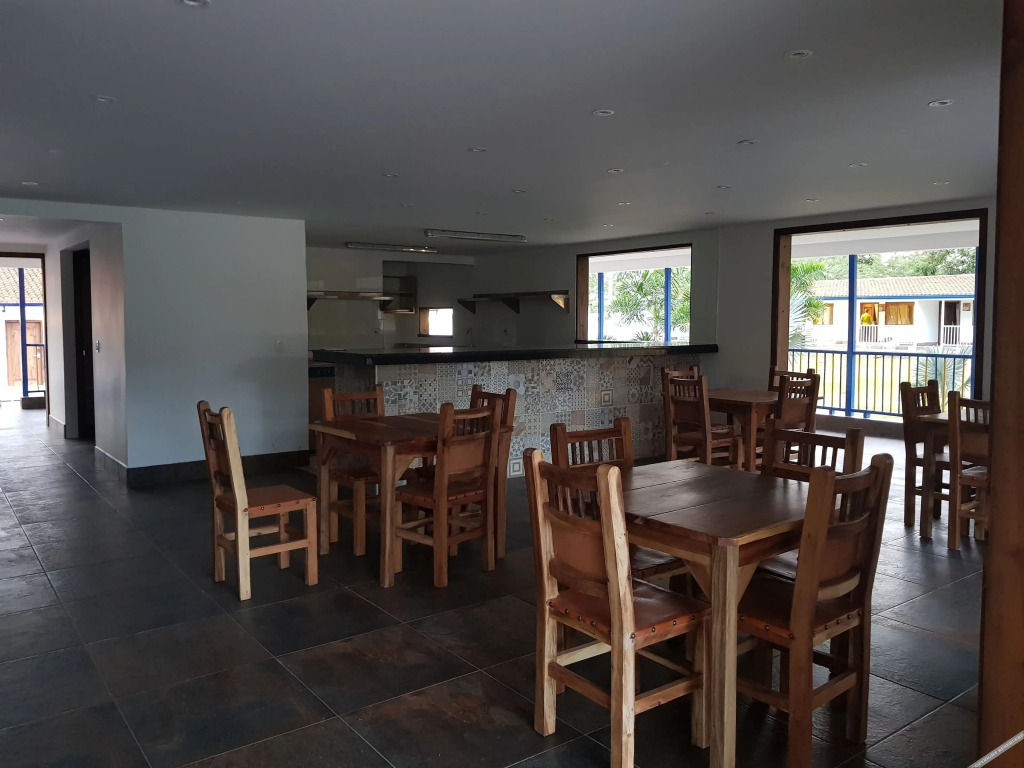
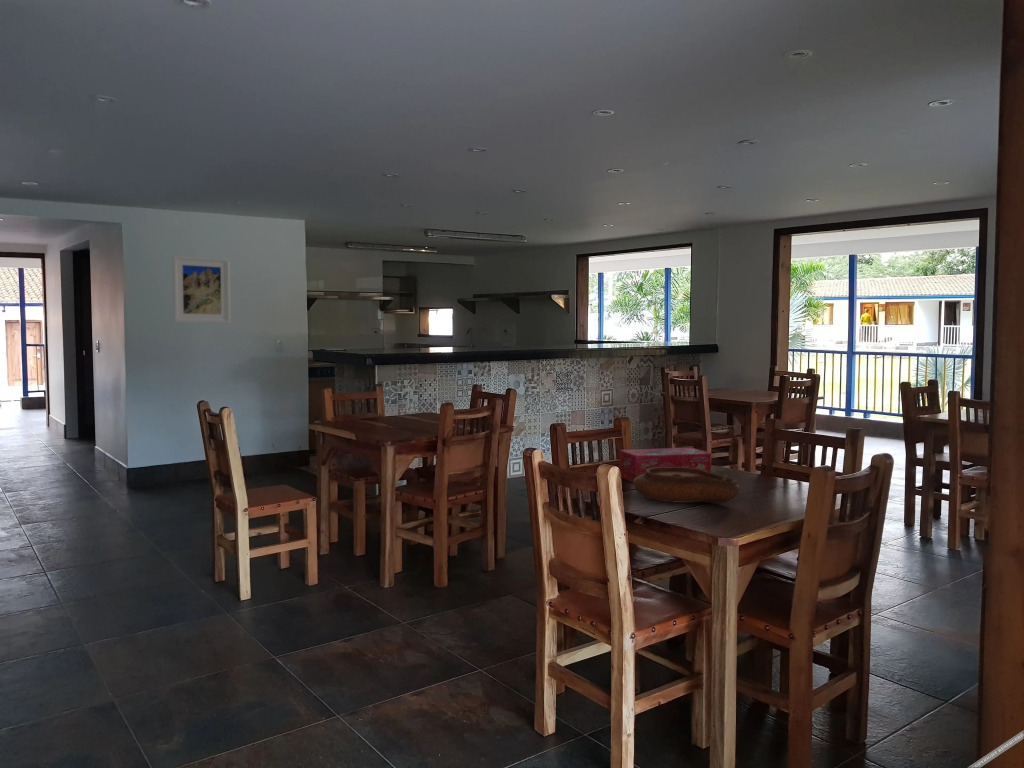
+ tissue box [619,447,712,484]
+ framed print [172,254,231,324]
+ plate [632,467,741,504]
